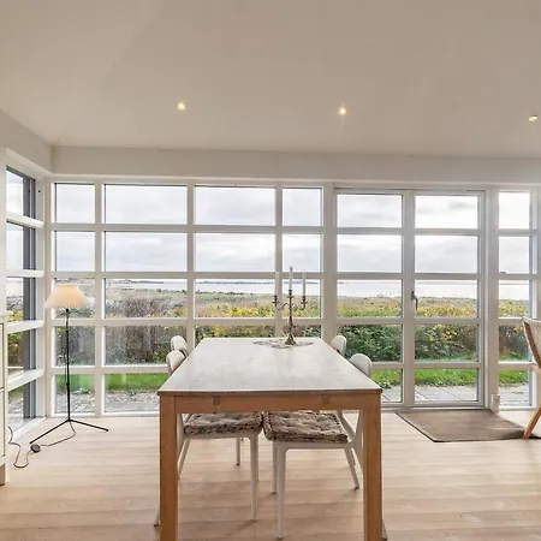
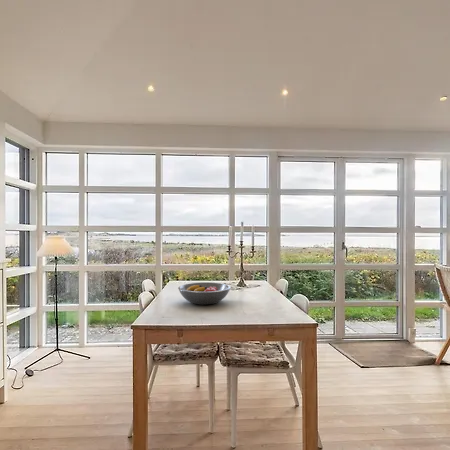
+ fruit bowl [177,281,231,306]
